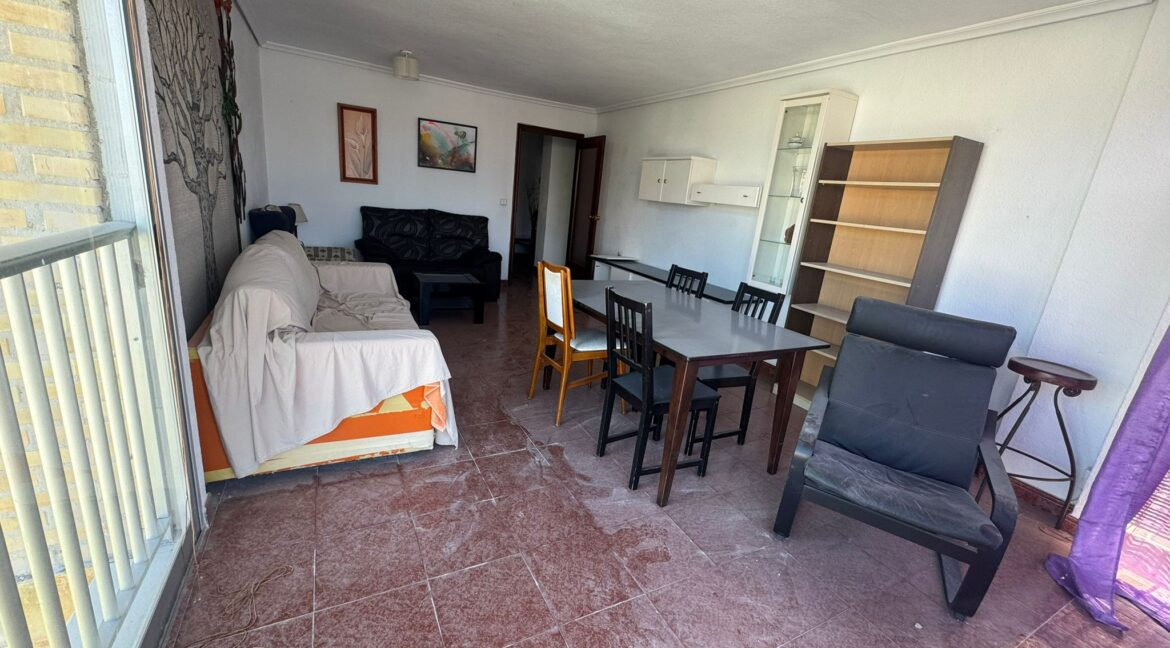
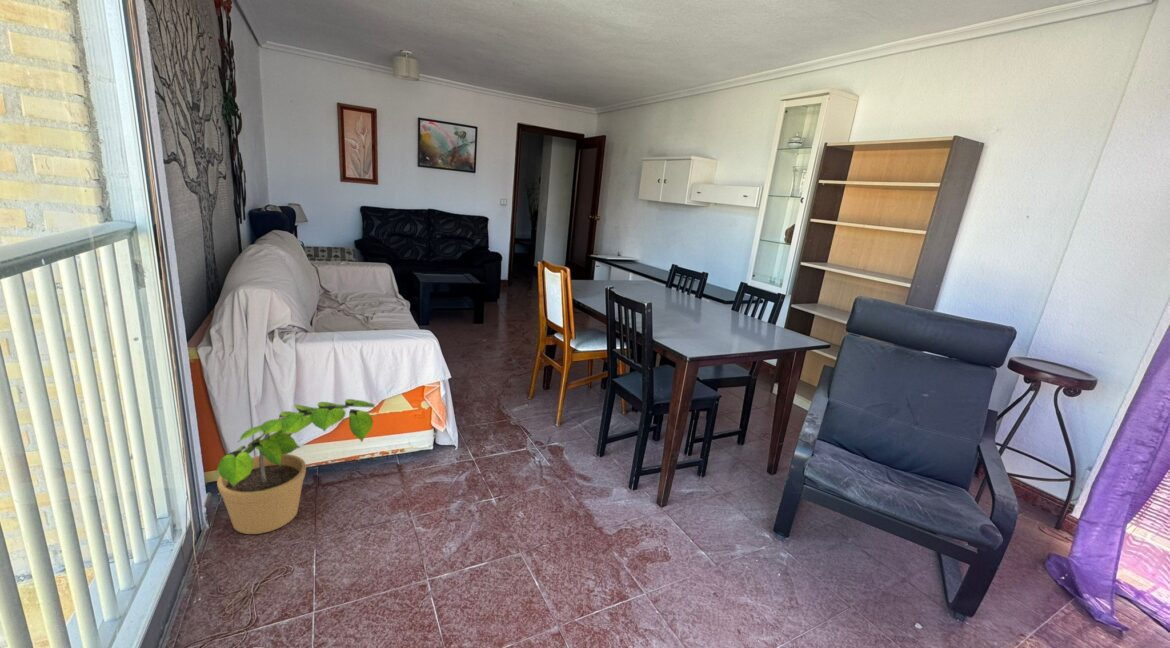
+ potted plant [215,398,376,535]
